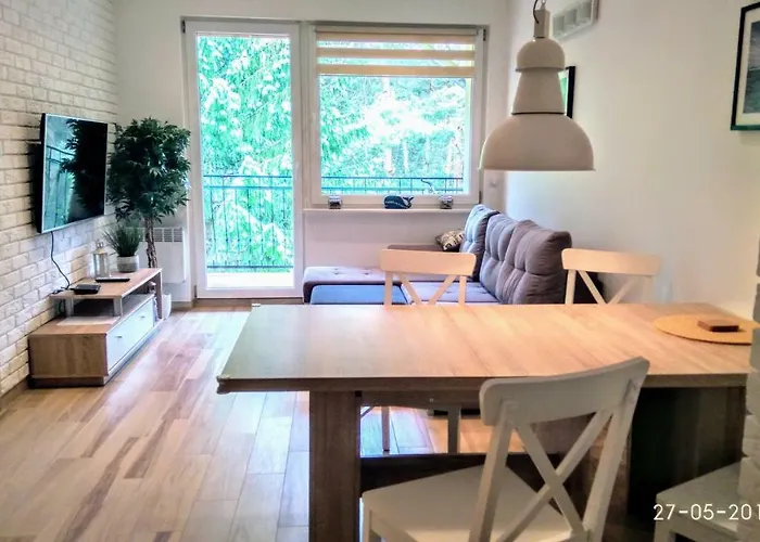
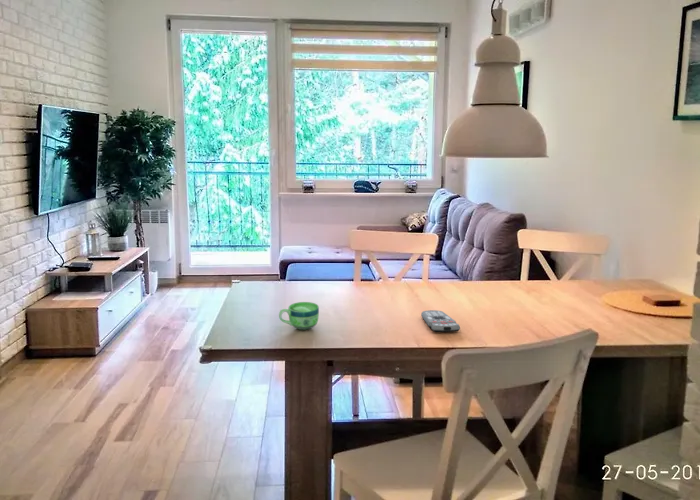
+ cup [278,301,320,331]
+ remote control [420,309,461,333]
